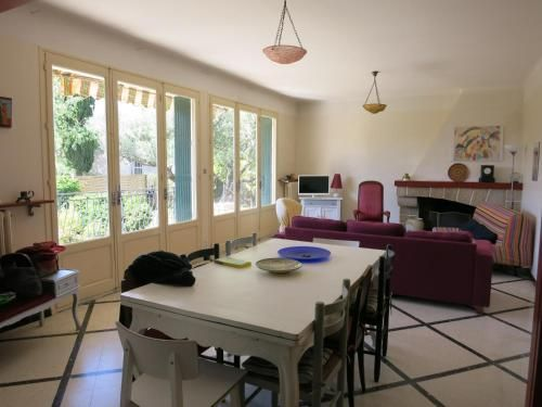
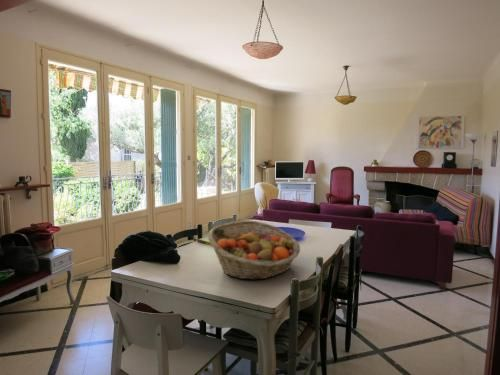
+ fruit basket [207,220,301,281]
